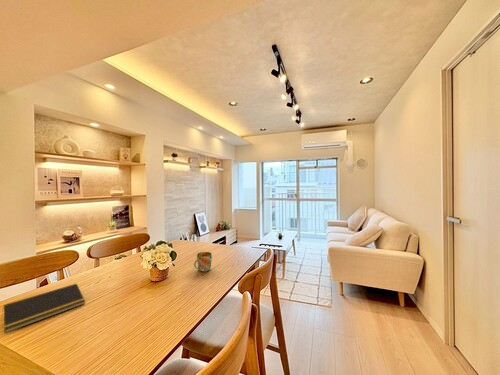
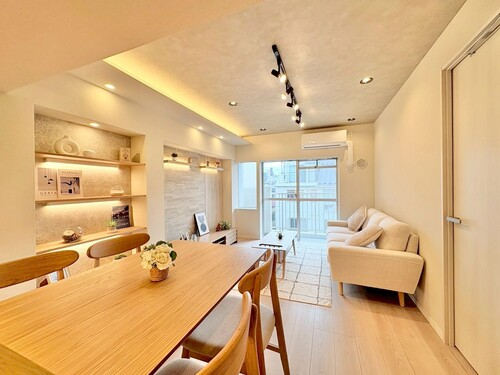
- notepad [0,282,86,334]
- mug [193,251,213,272]
